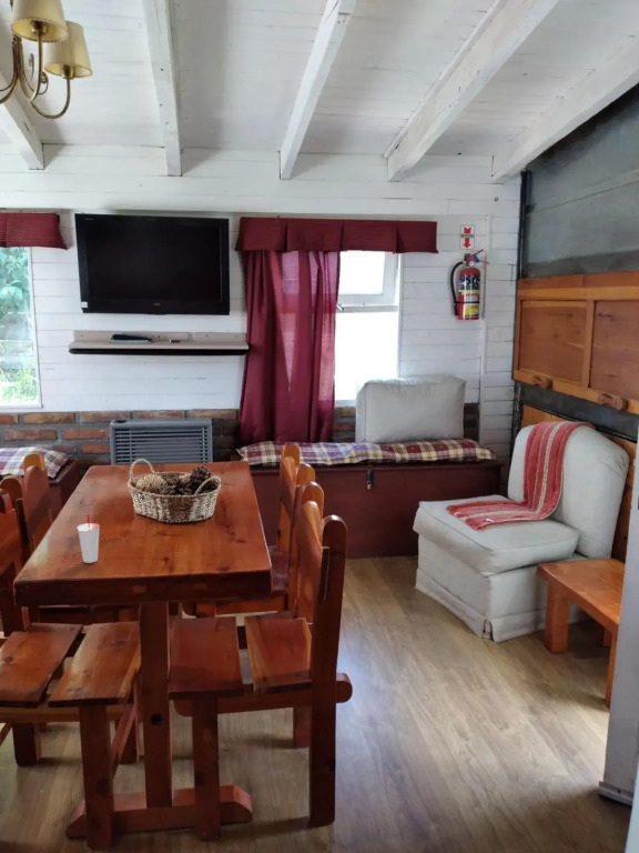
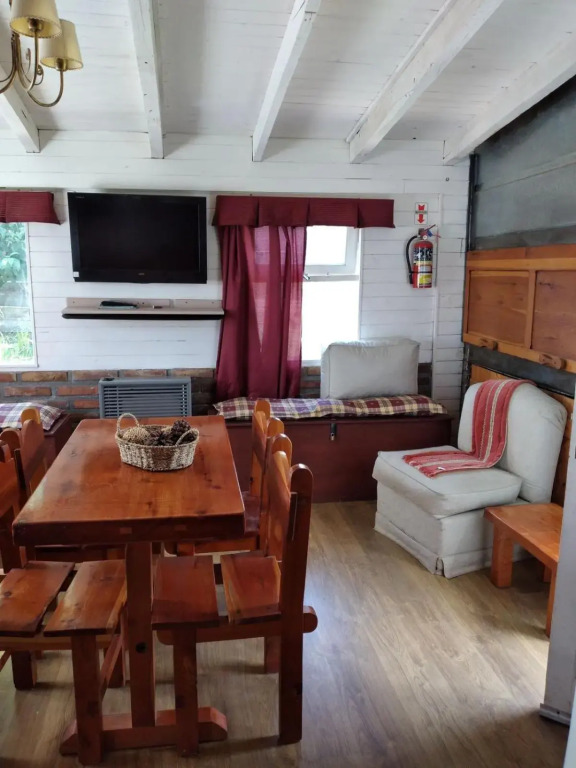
- cup [77,513,101,564]
